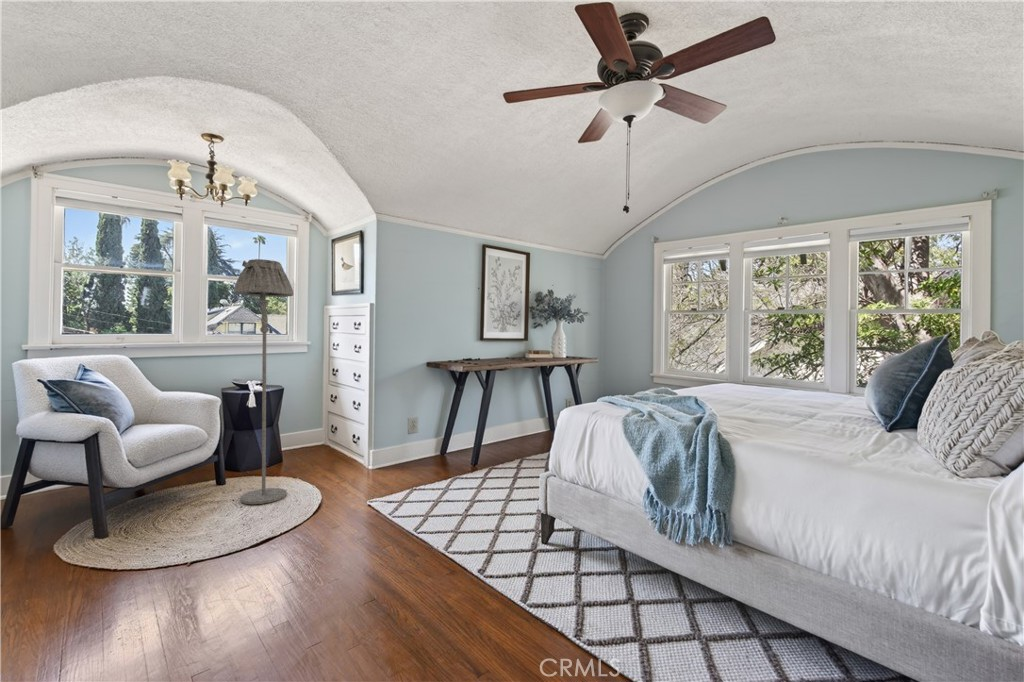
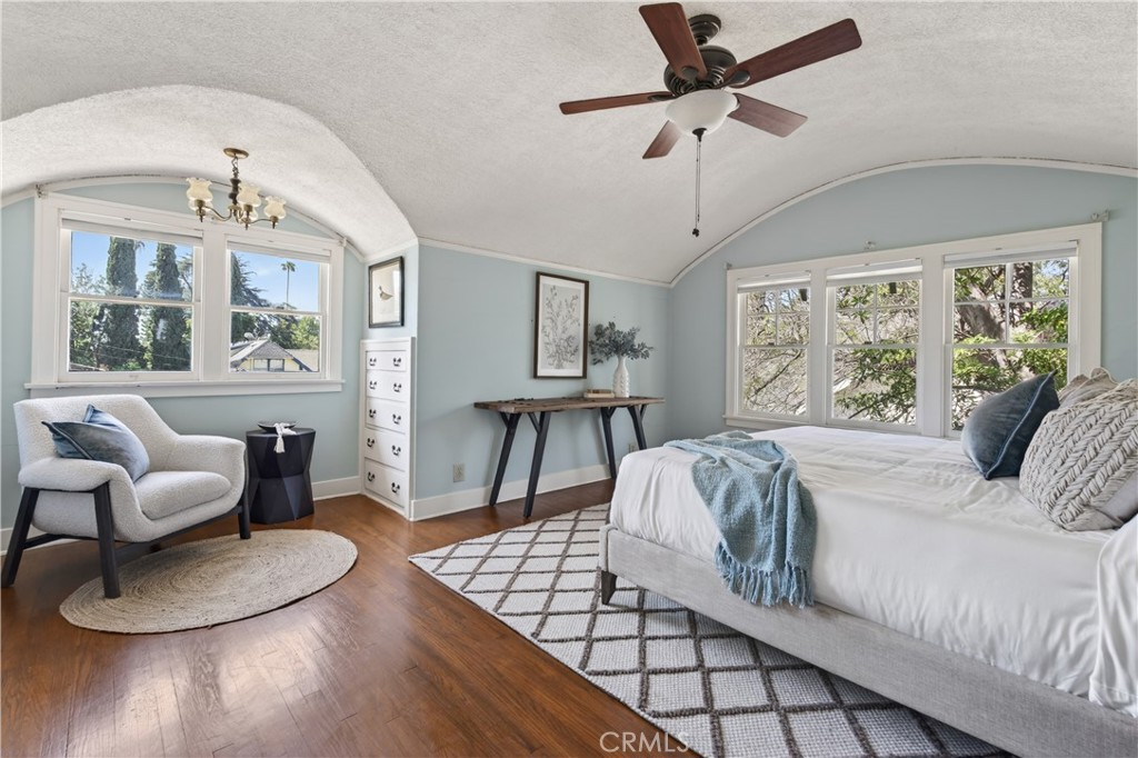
- floor lamp [233,258,295,505]
